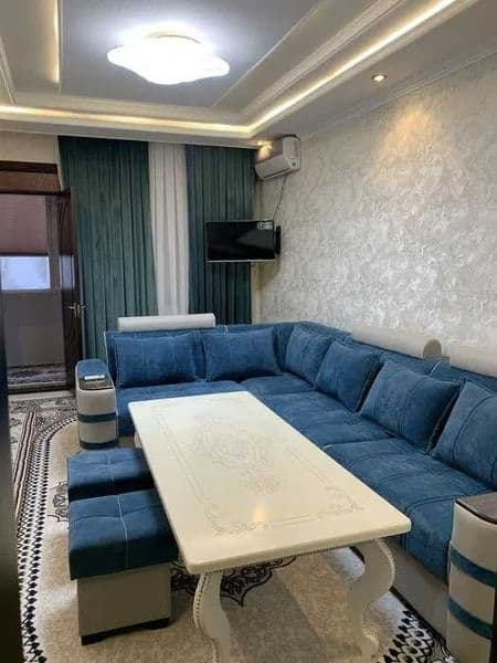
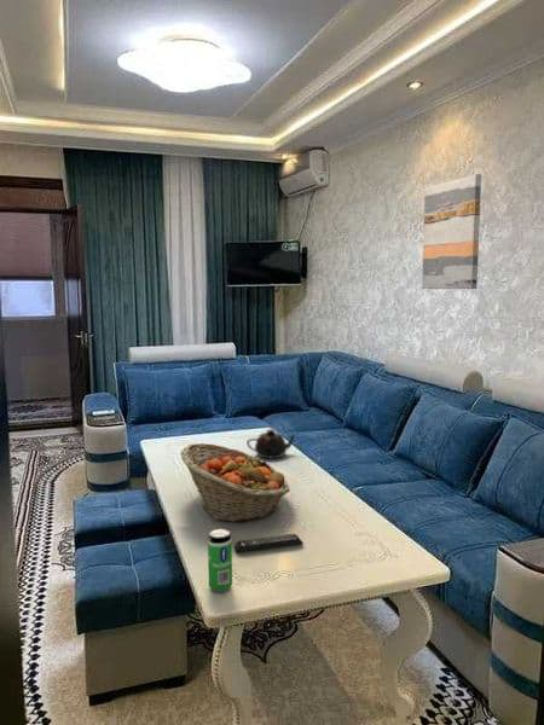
+ wall art [421,173,482,290]
+ teapot [245,428,299,459]
+ fruit basket [179,442,291,523]
+ remote control [233,533,303,555]
+ beverage can [207,528,233,594]
